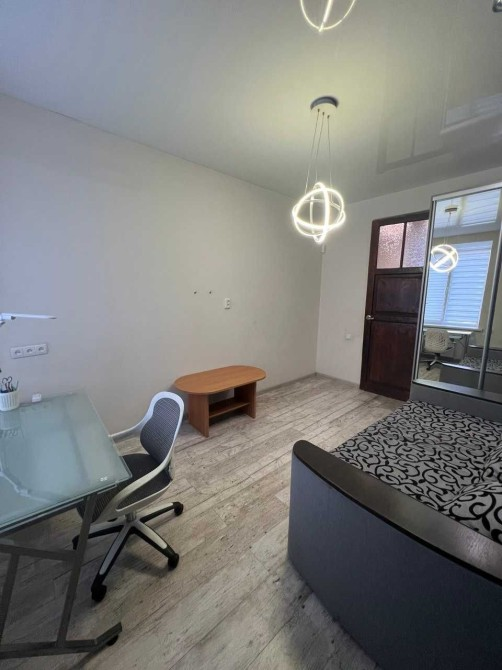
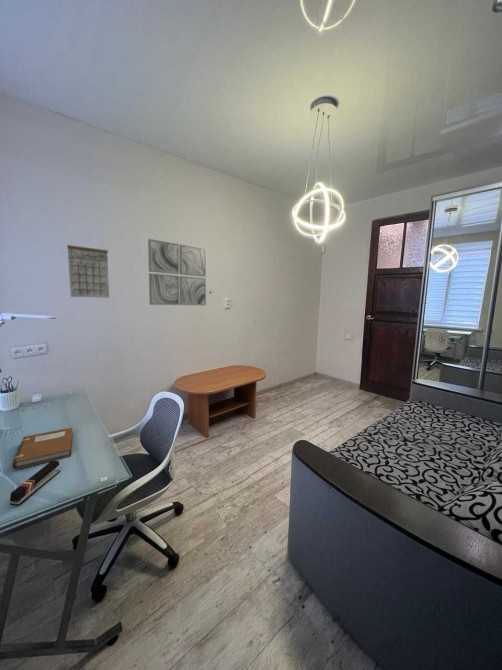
+ stapler [9,460,61,507]
+ notebook [11,427,74,470]
+ calendar [66,236,110,299]
+ wall art [147,238,207,306]
